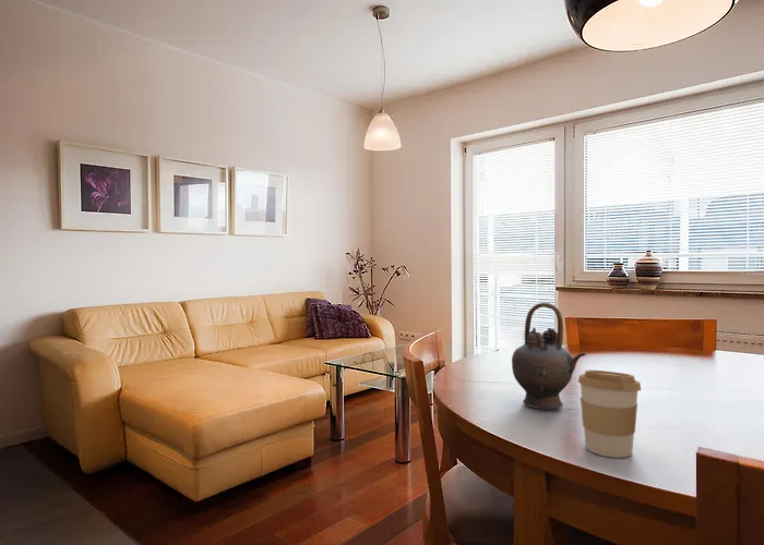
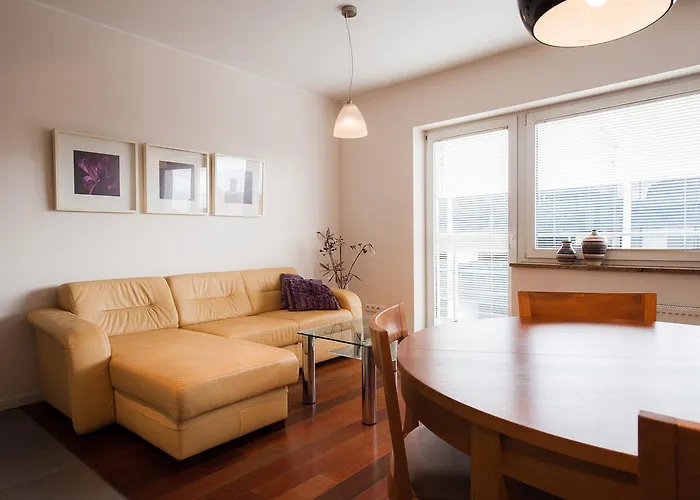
- teapot [511,302,587,410]
- coffee cup [577,368,642,459]
